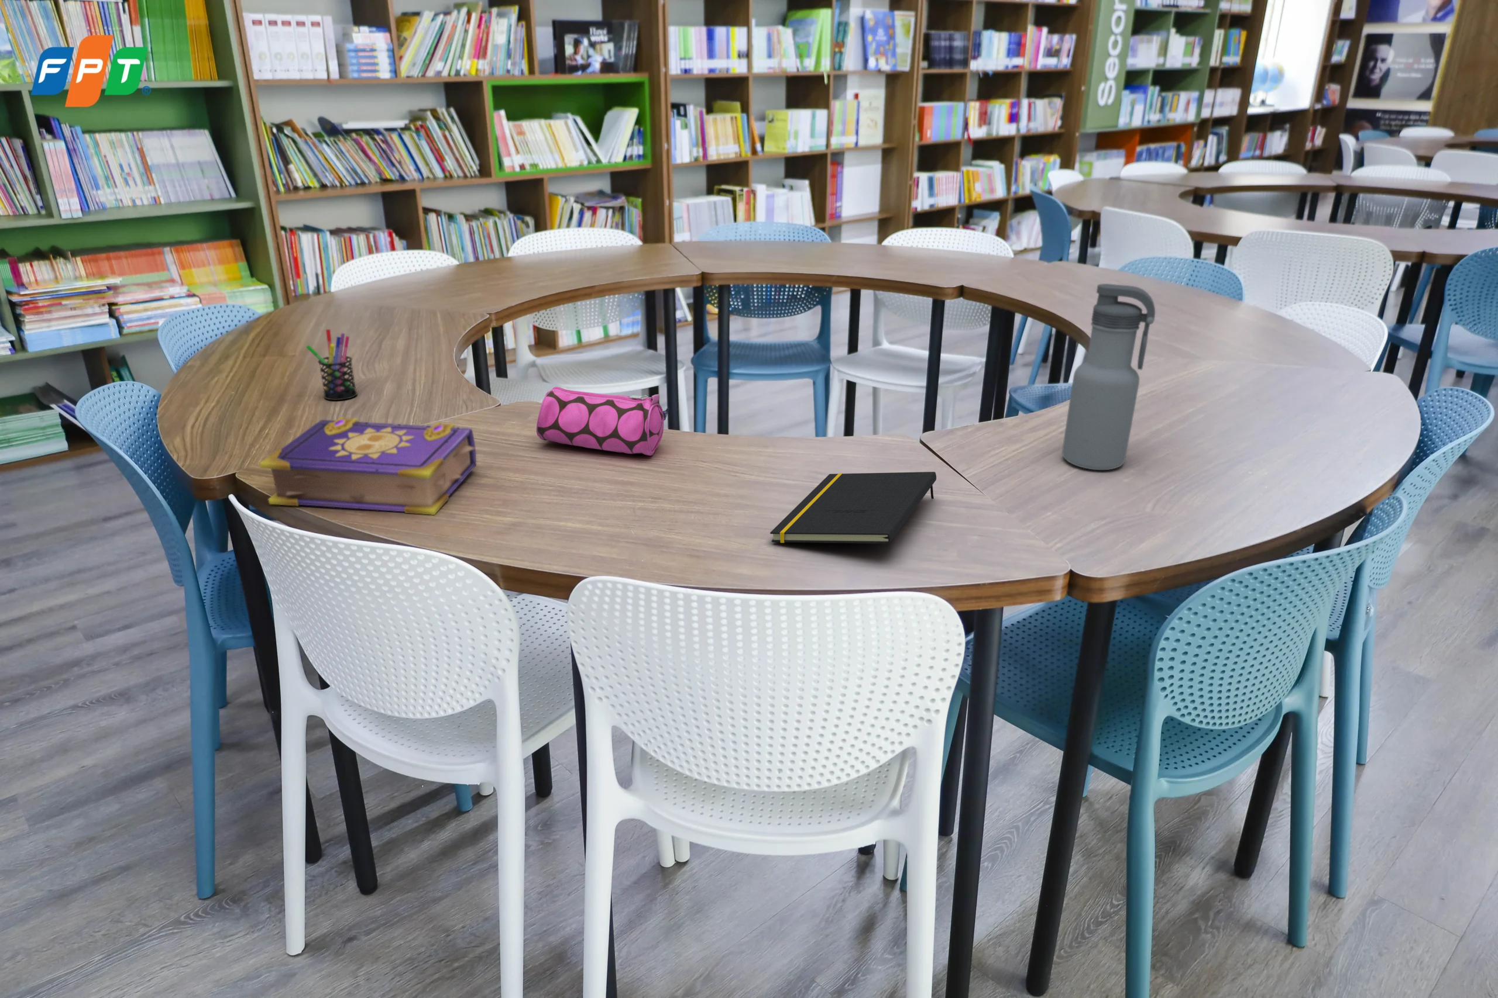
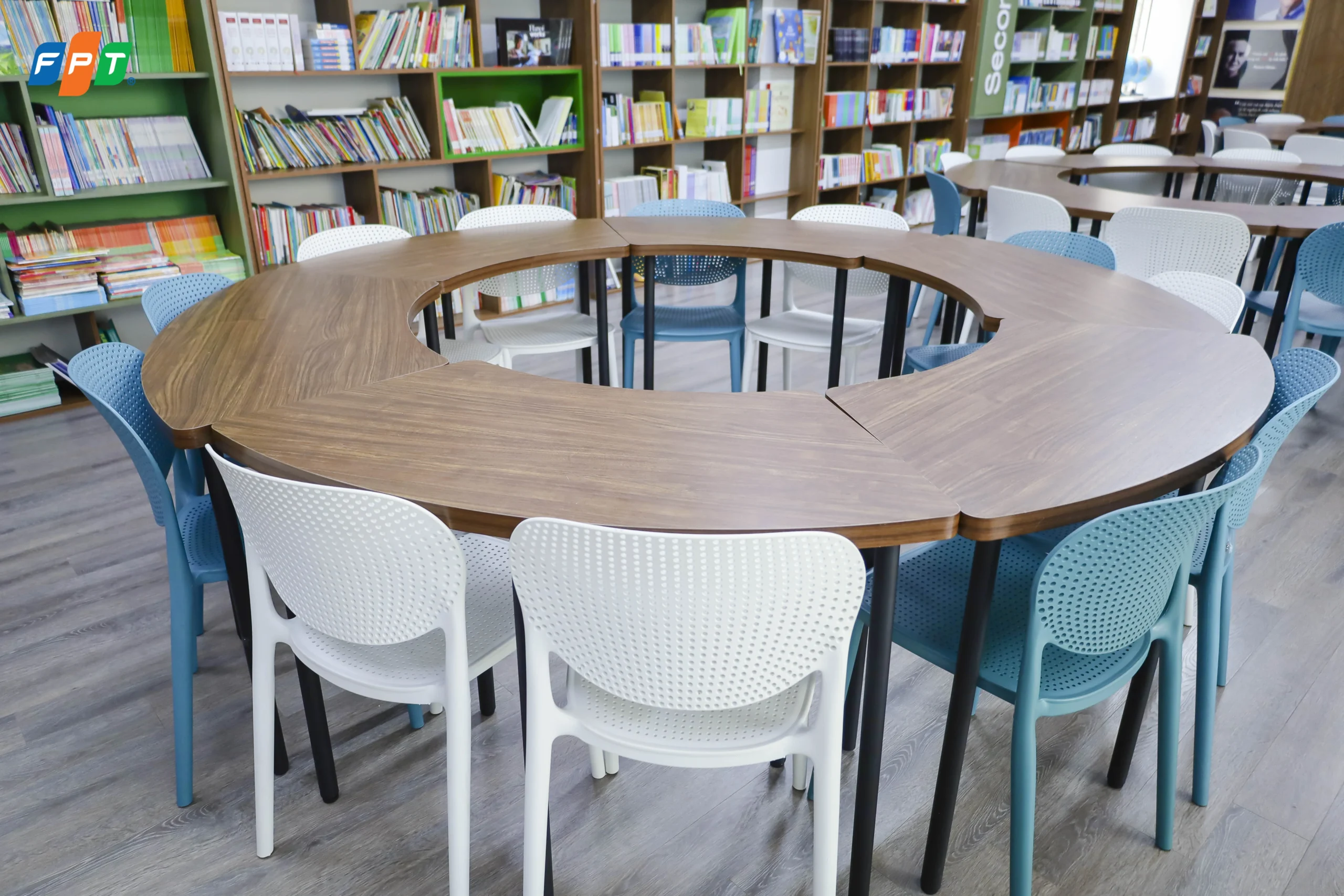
- book [260,417,477,516]
- pen holder [305,329,358,401]
- notepad [769,471,937,545]
- pencil case [536,387,670,456]
- water bottle [1061,283,1156,471]
